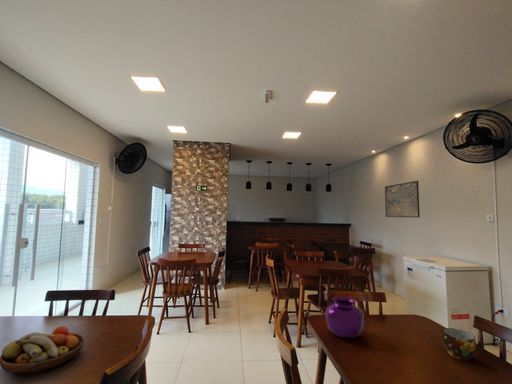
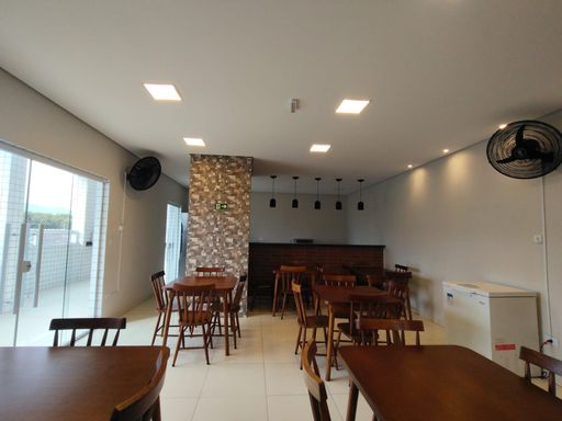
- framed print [384,180,421,218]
- fruit bowl [0,325,85,375]
- vase [325,295,365,339]
- cup [441,327,477,362]
